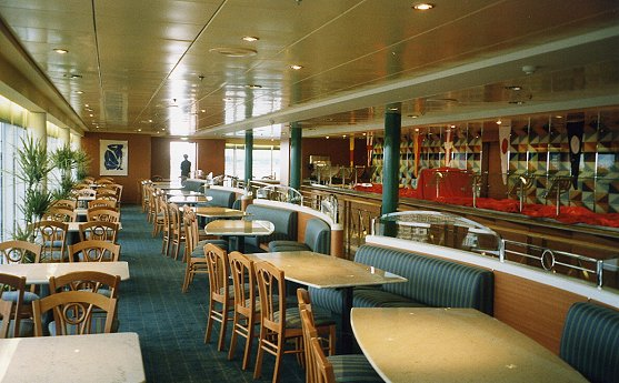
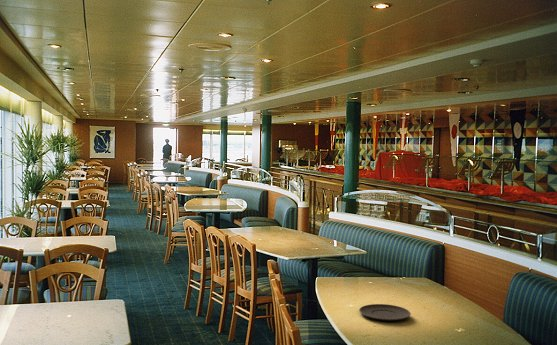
+ plate [358,303,412,322]
